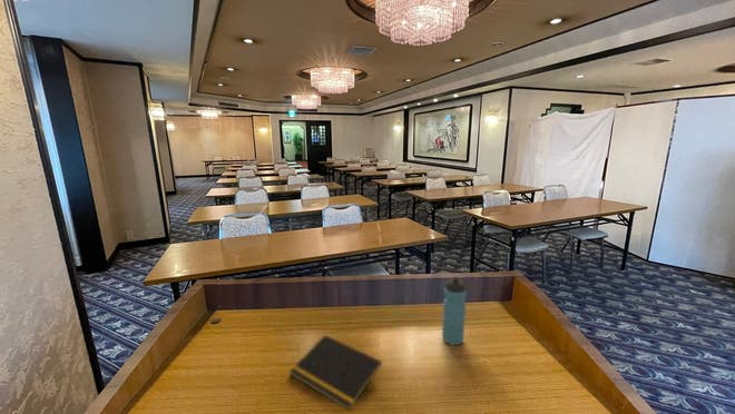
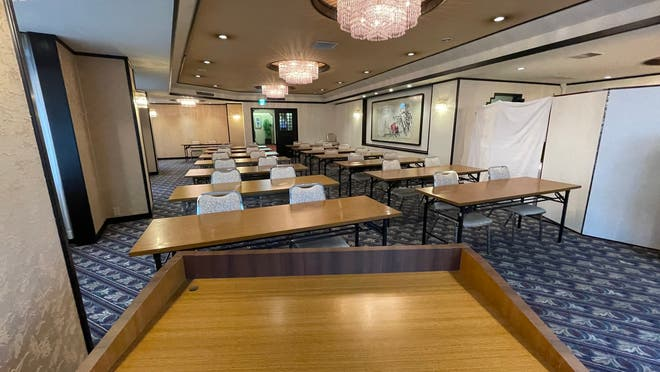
- notepad [288,334,383,412]
- water bottle [441,276,468,346]
